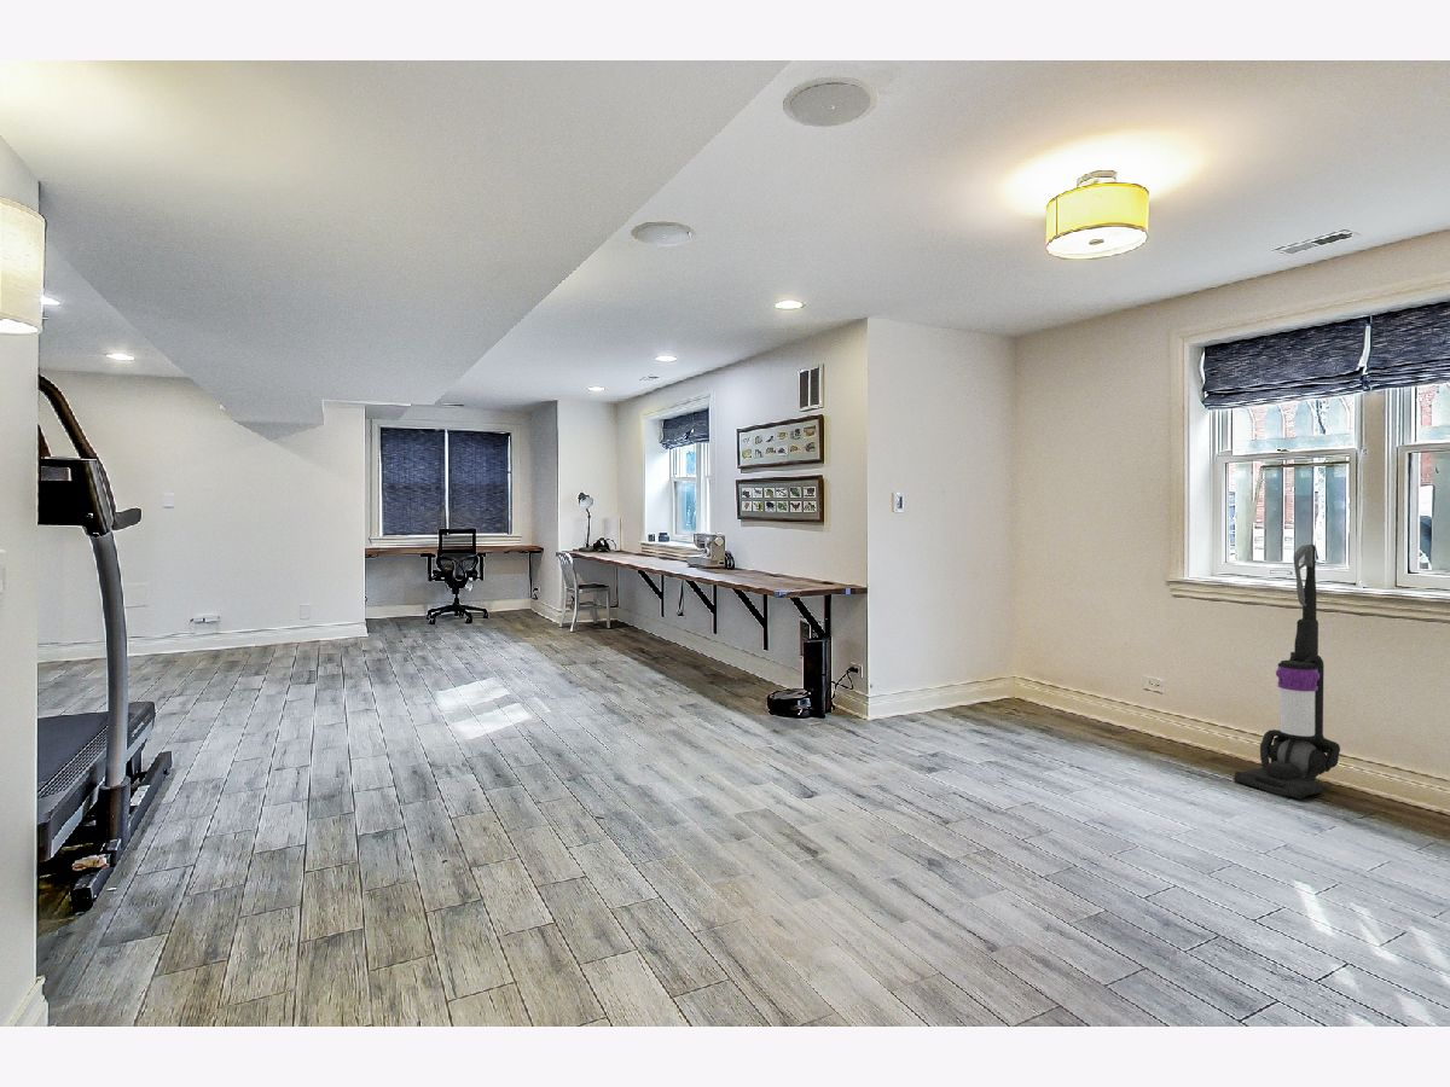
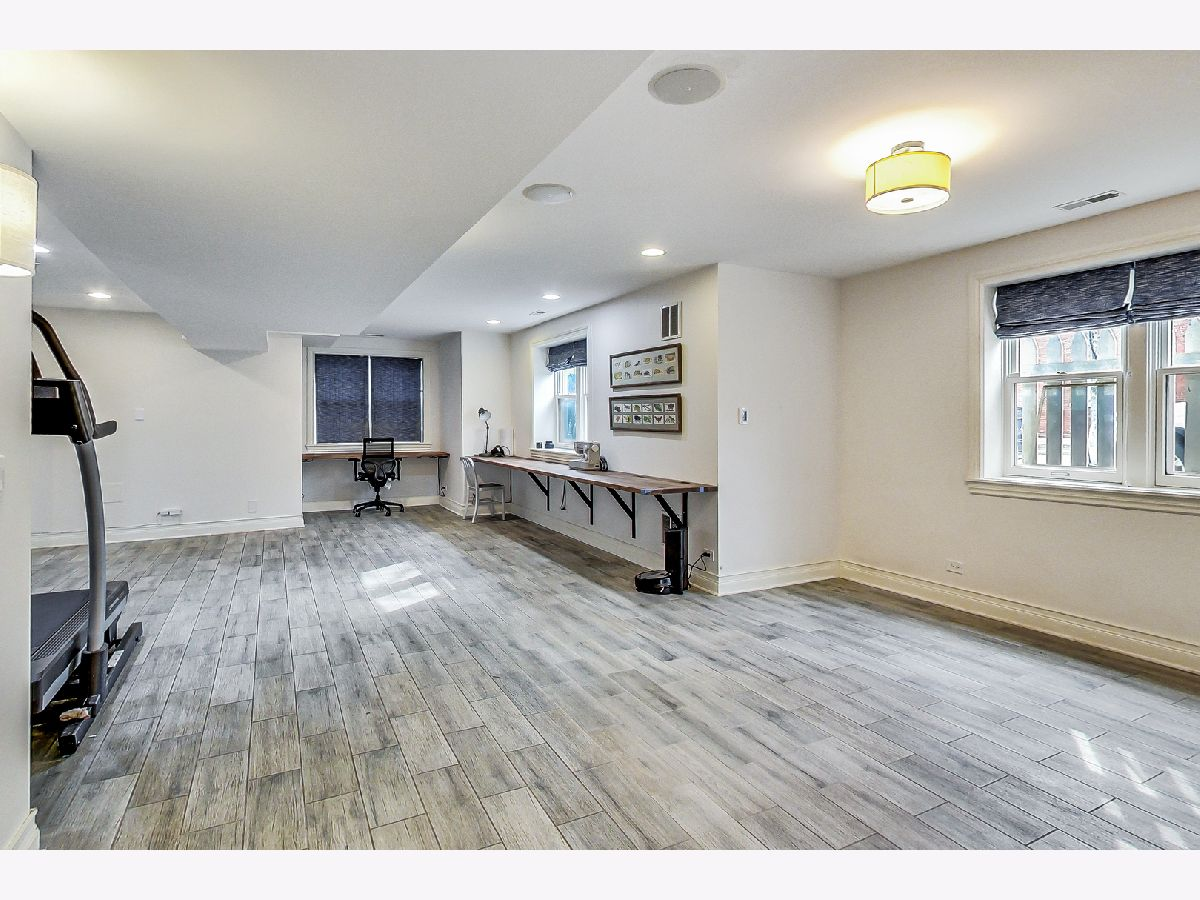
- vacuum cleaner [1232,544,1341,800]
